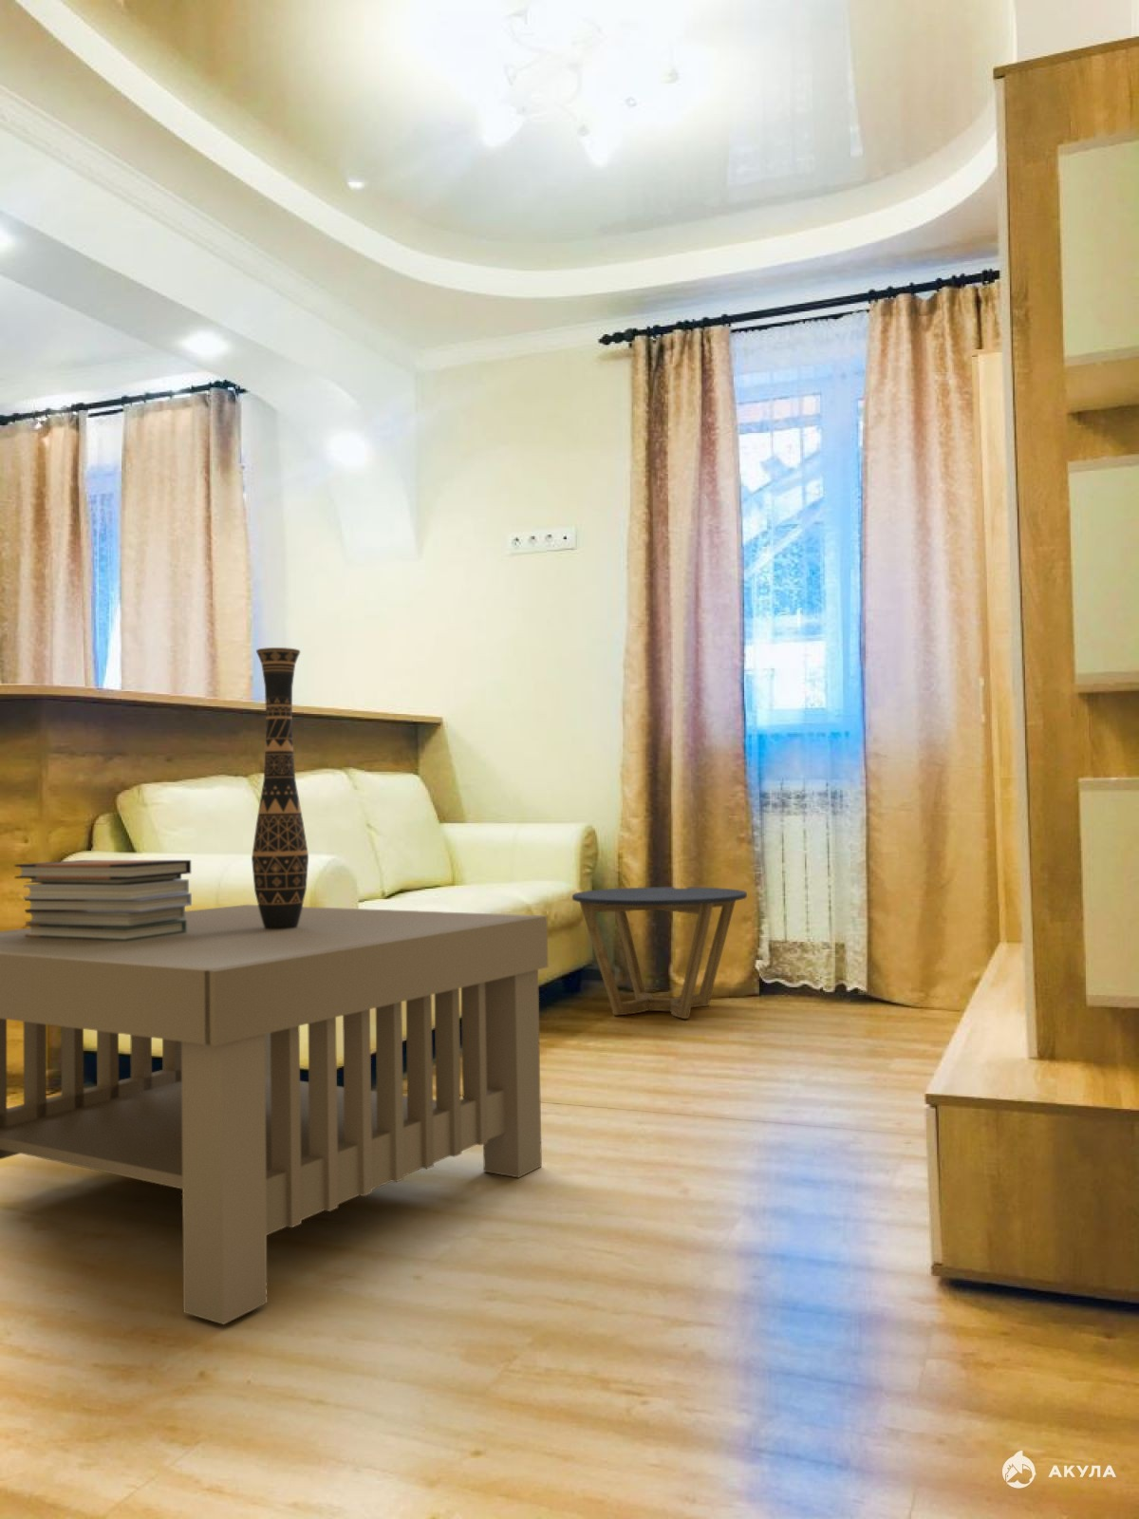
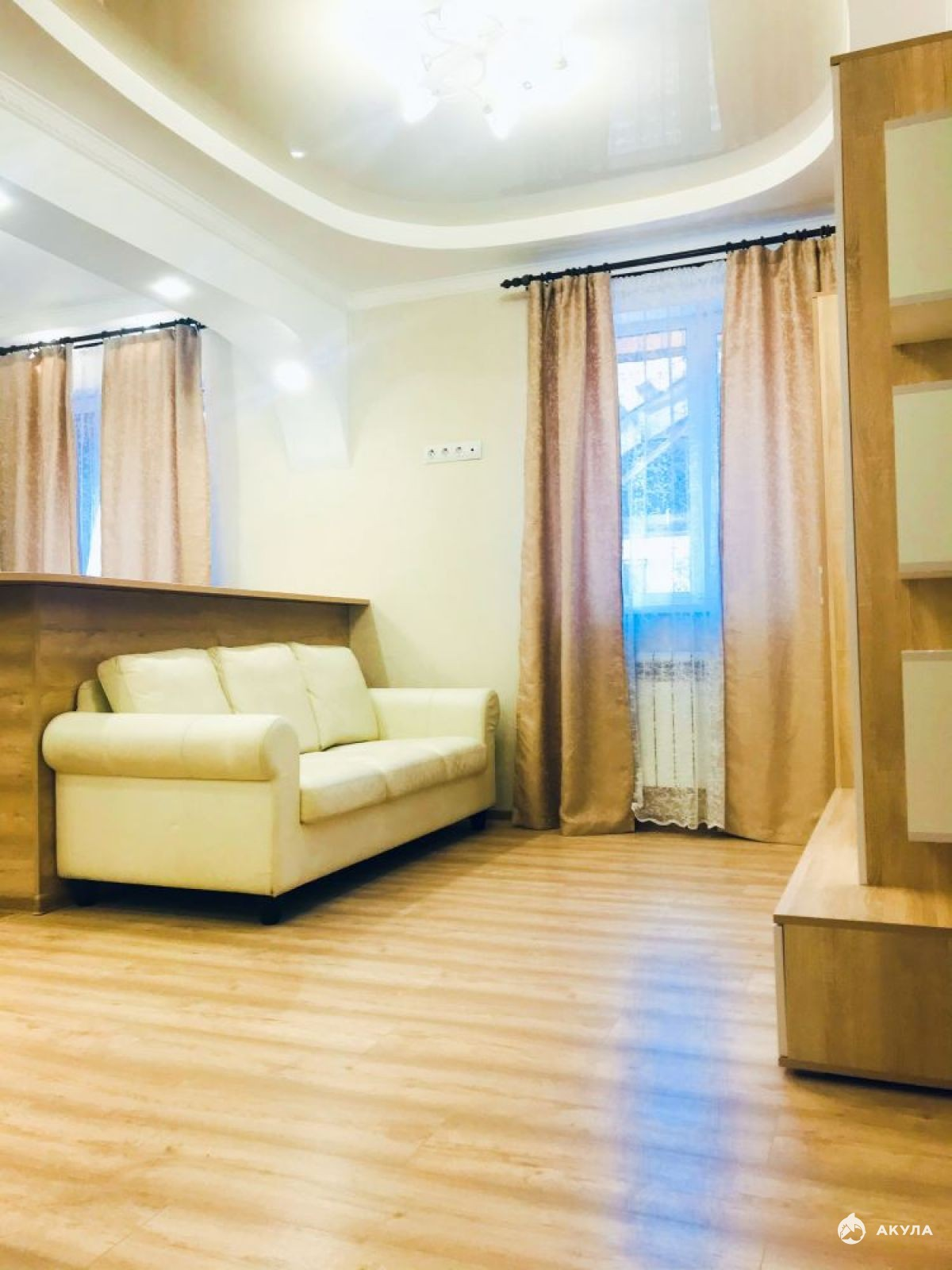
- side table [572,886,748,1019]
- decorative vase [250,647,310,929]
- coffee table [0,904,549,1325]
- book stack [14,859,193,941]
